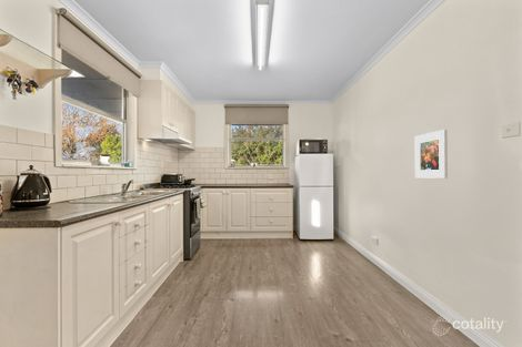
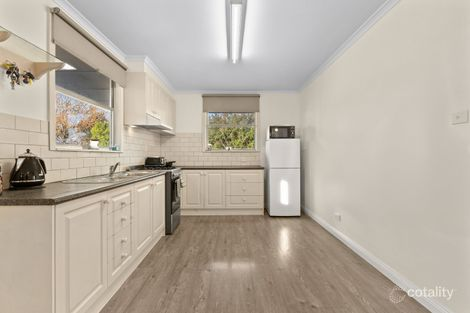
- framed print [414,129,449,180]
